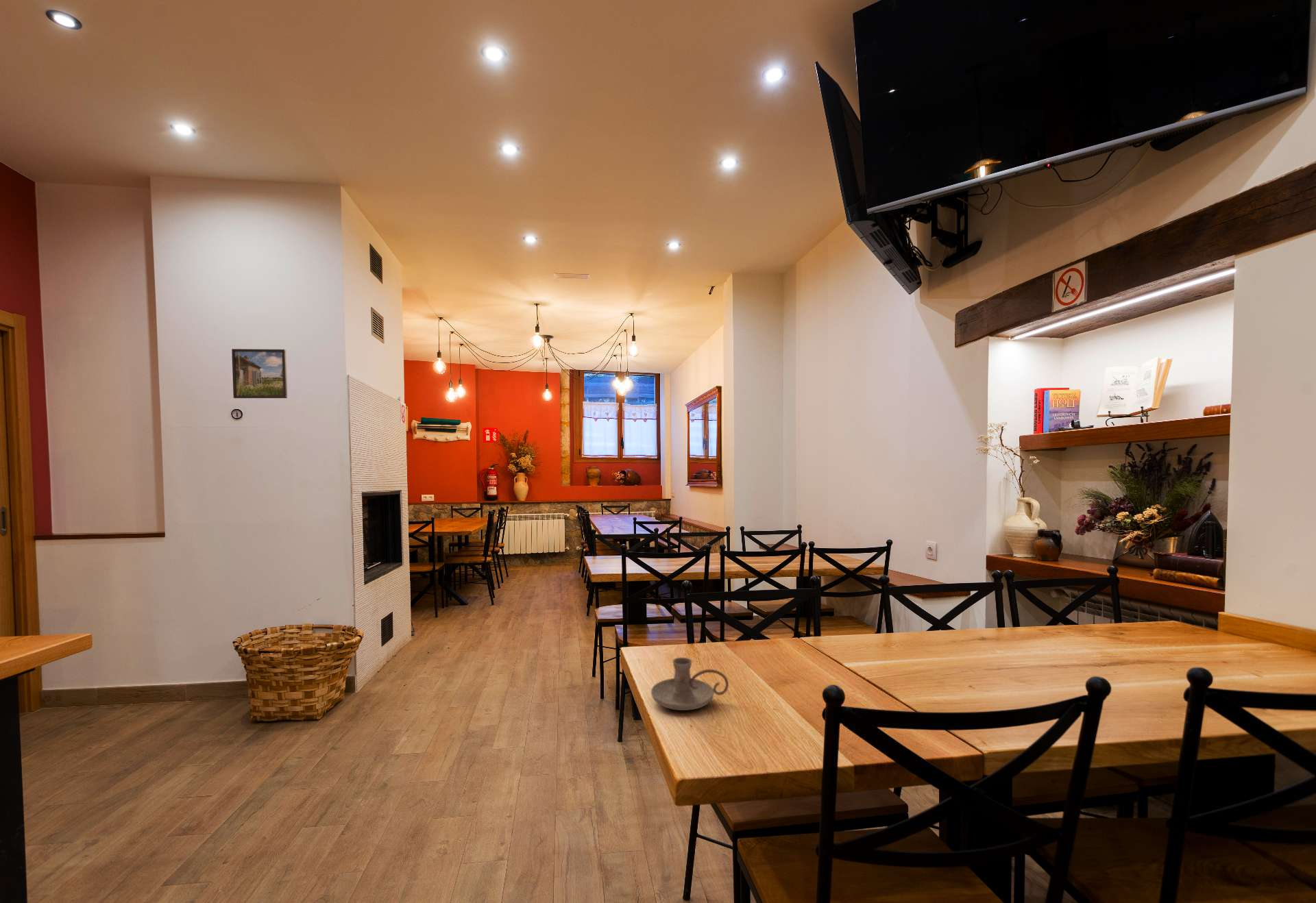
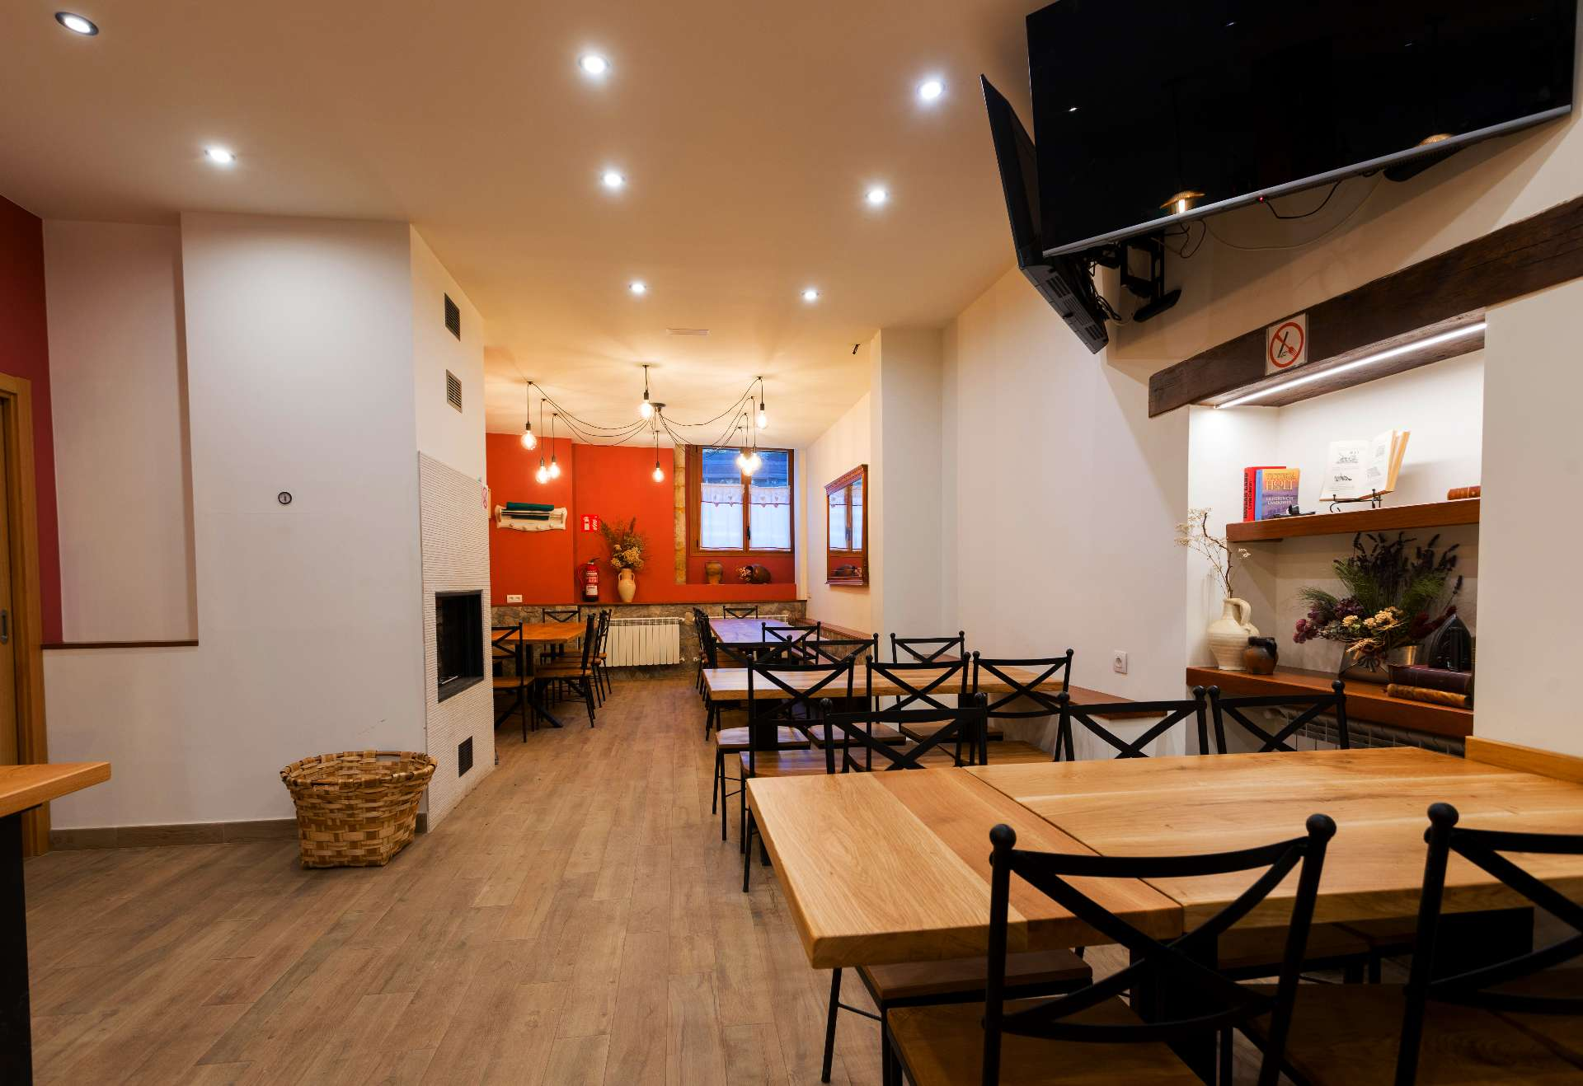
- candle holder [650,657,729,711]
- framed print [231,348,288,399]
